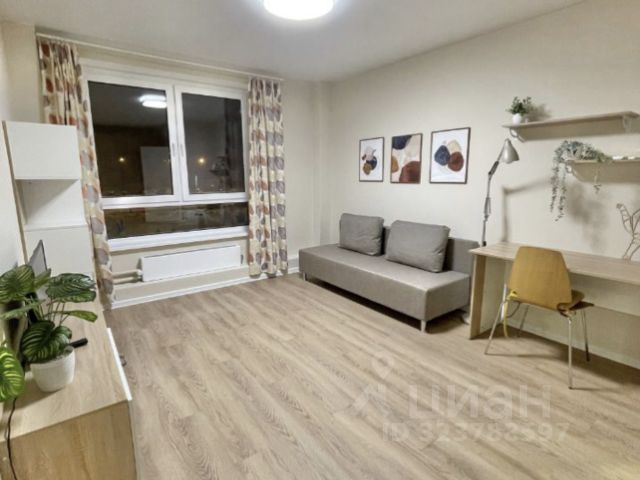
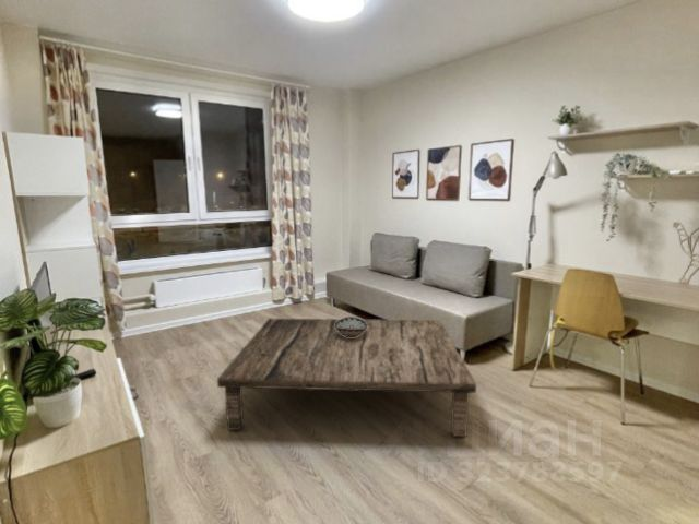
+ coffee table [216,318,477,438]
+ decorative bowl [335,315,367,337]
